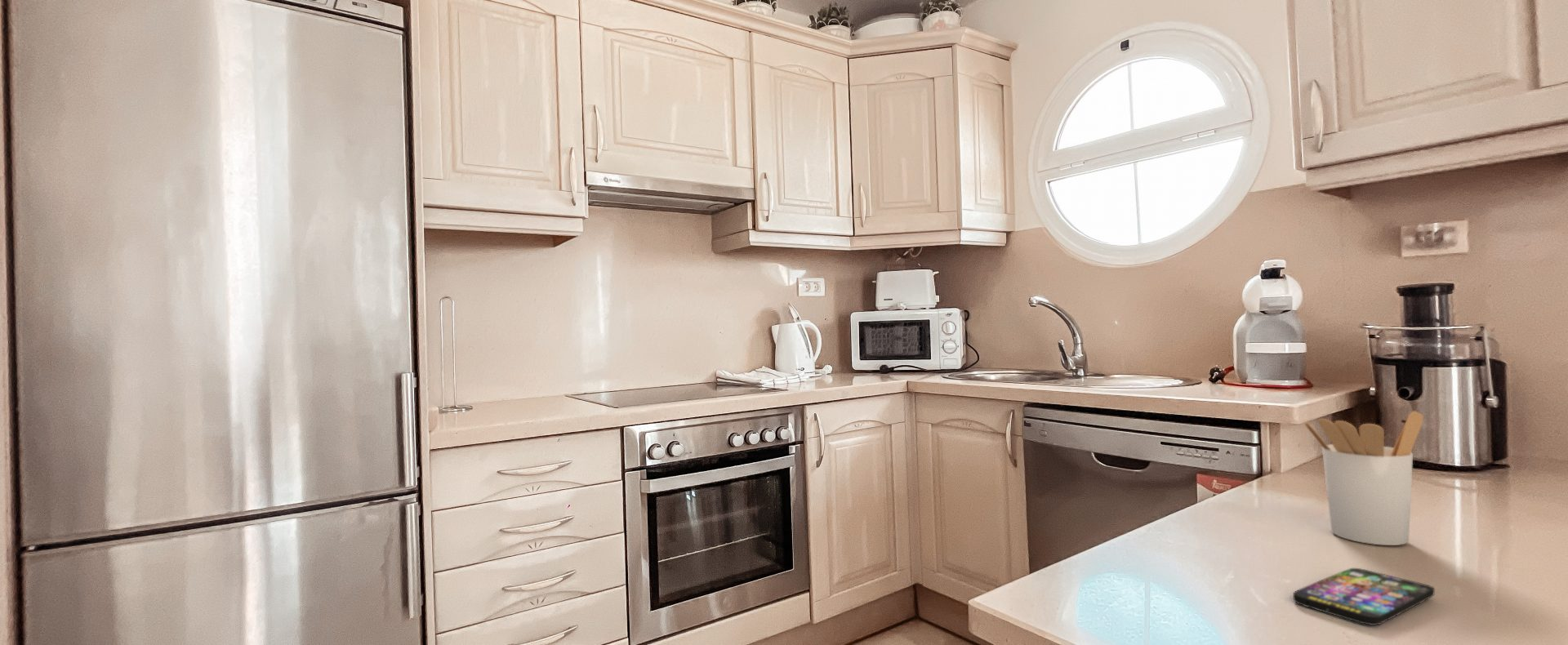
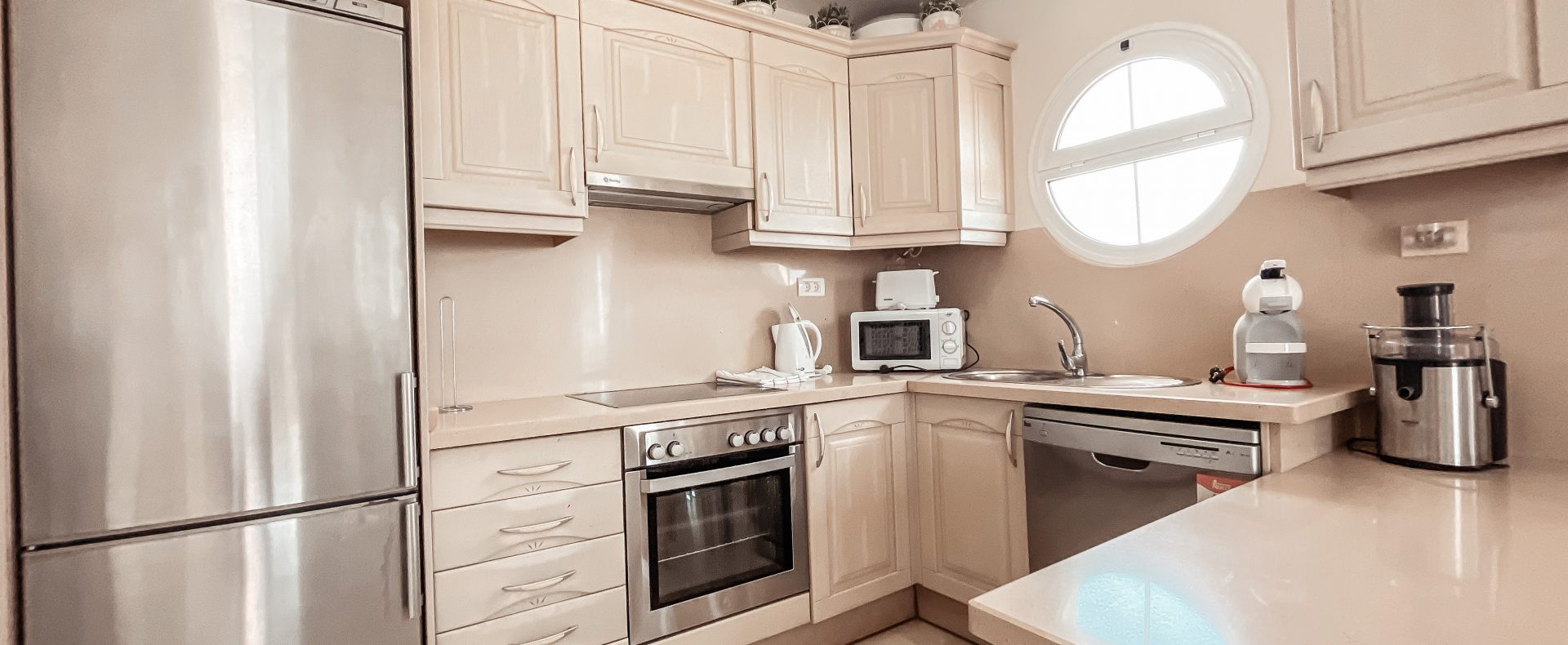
- smartphone [1292,567,1436,626]
- utensil holder [1303,411,1424,546]
